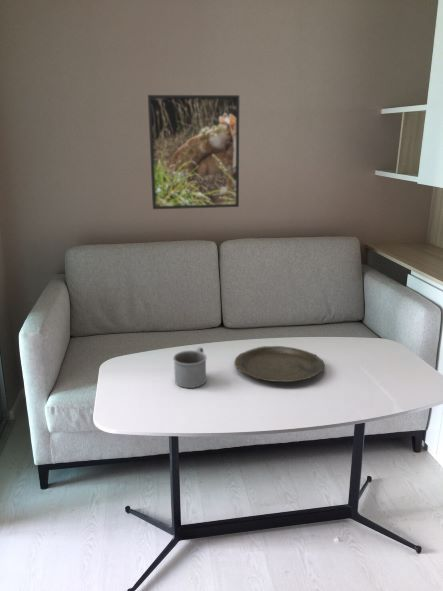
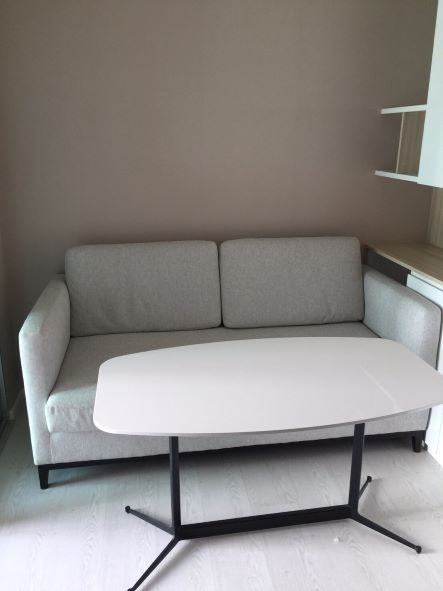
- mug [172,346,208,389]
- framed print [147,94,240,210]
- plate [233,345,326,383]
